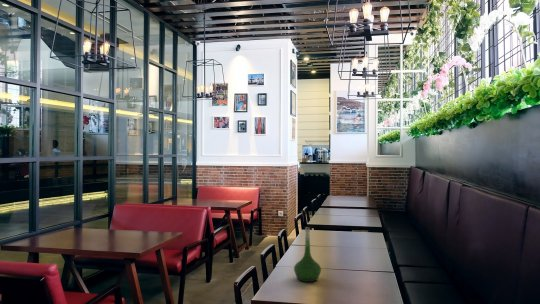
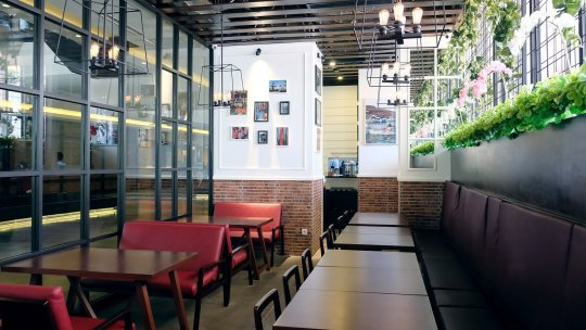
- vase [293,226,322,283]
